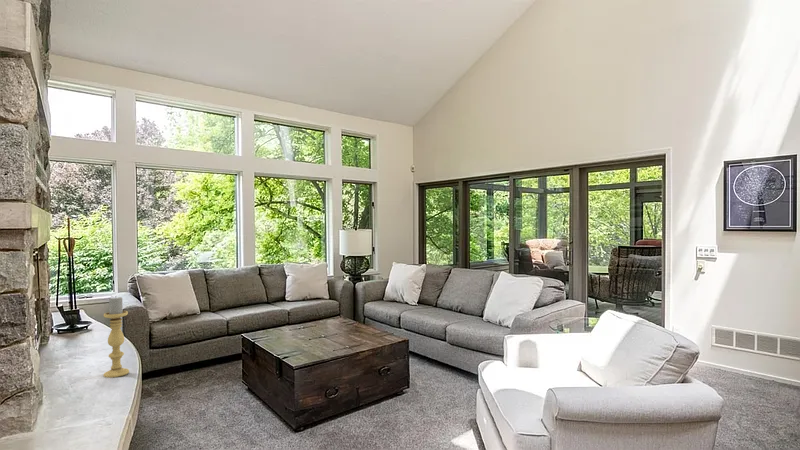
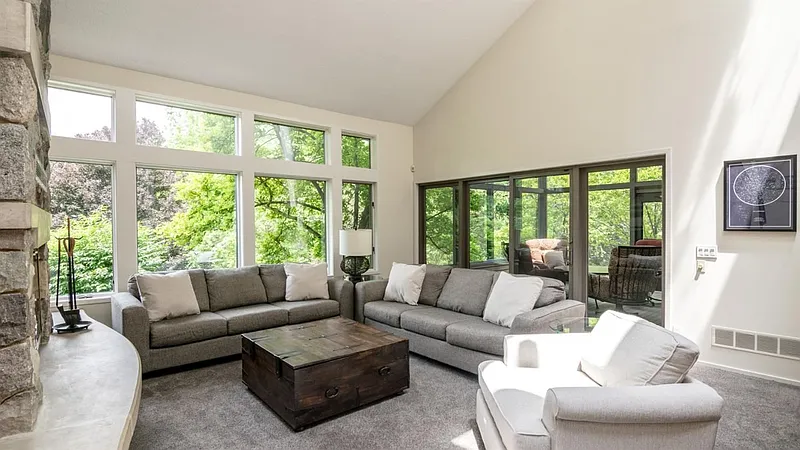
- candle holder [103,295,130,379]
